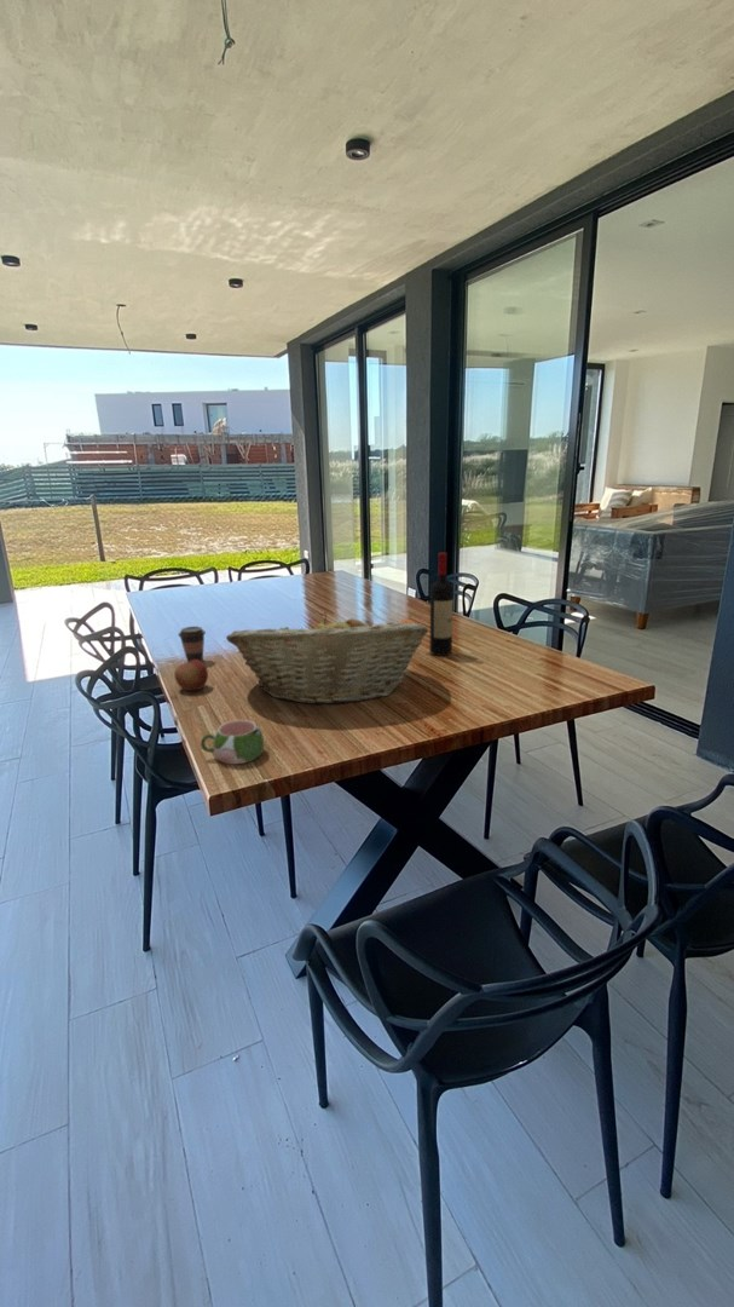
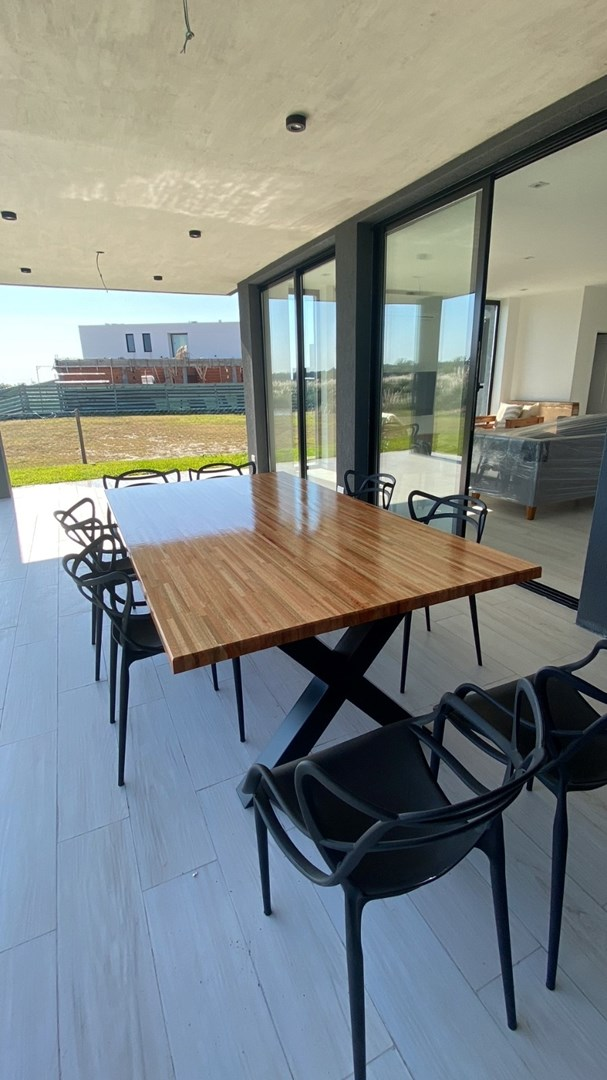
- mug [200,719,265,765]
- fruit basket [225,611,429,706]
- coffee cup [178,626,207,662]
- apple [173,660,209,691]
- wine bottle [429,552,455,657]
